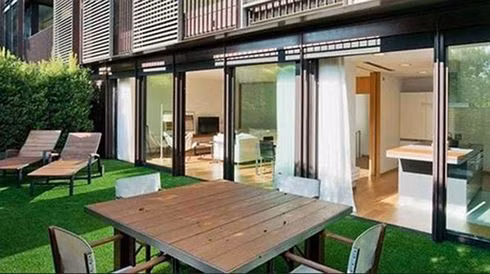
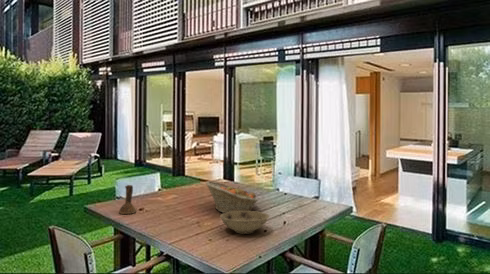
+ fruit basket [205,180,259,213]
+ pitcher [118,184,137,215]
+ bowl [219,210,270,235]
